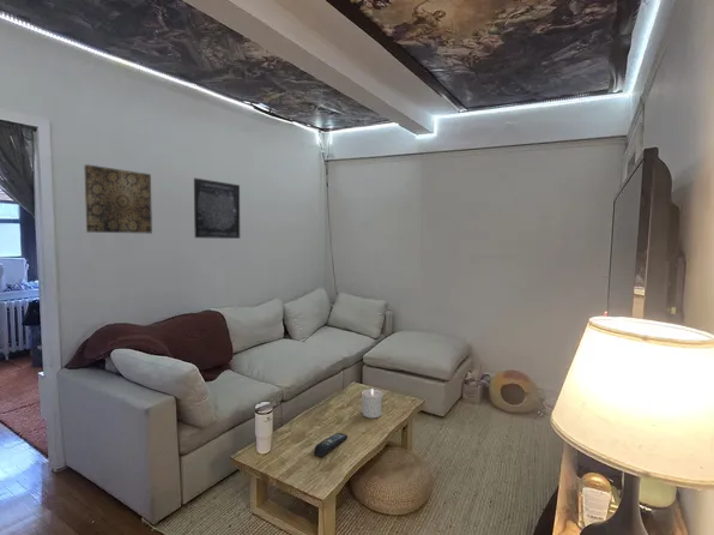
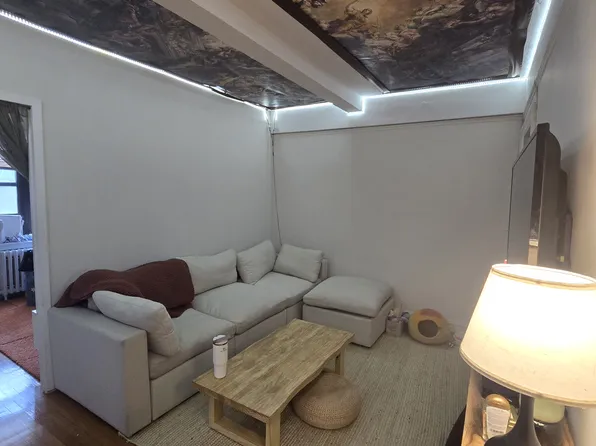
- candle [361,387,383,419]
- wall art [193,176,241,240]
- remote control [313,432,349,458]
- wall art [83,163,153,235]
